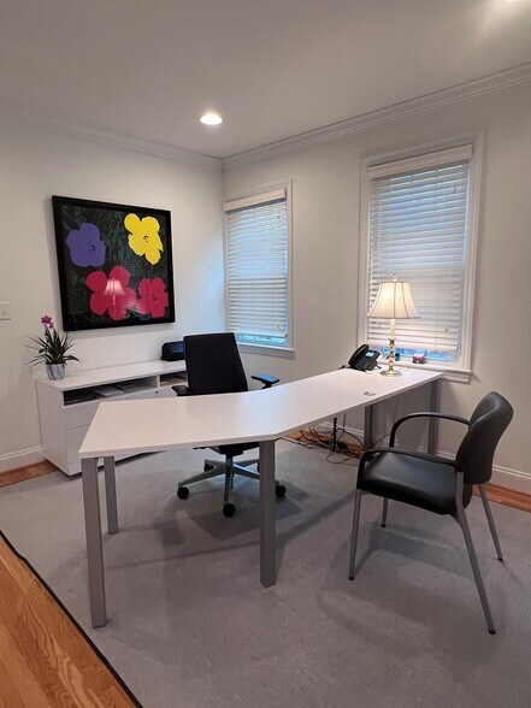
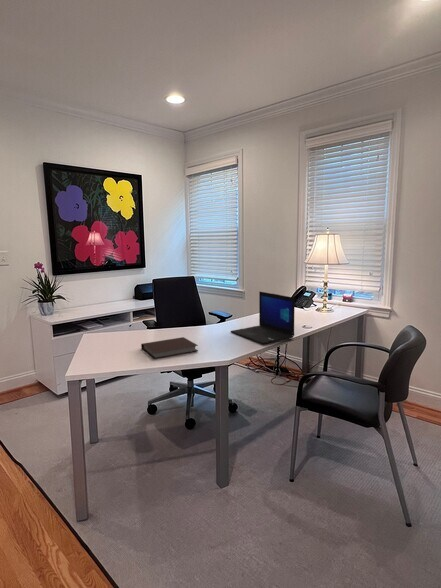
+ notebook [140,336,199,360]
+ laptop [230,291,296,345]
